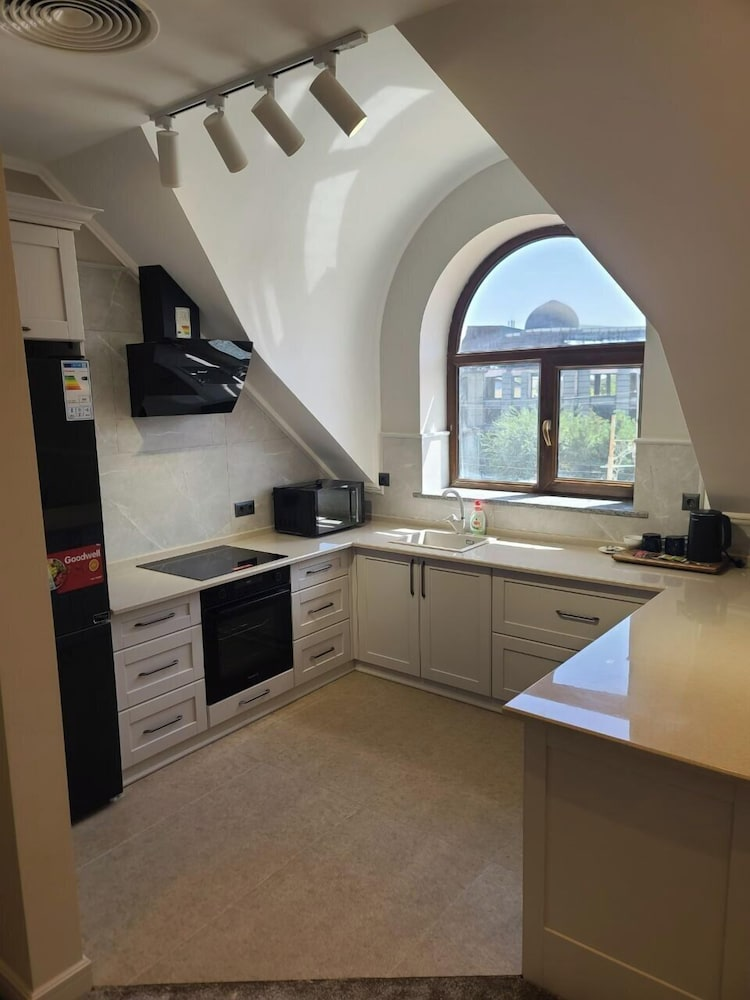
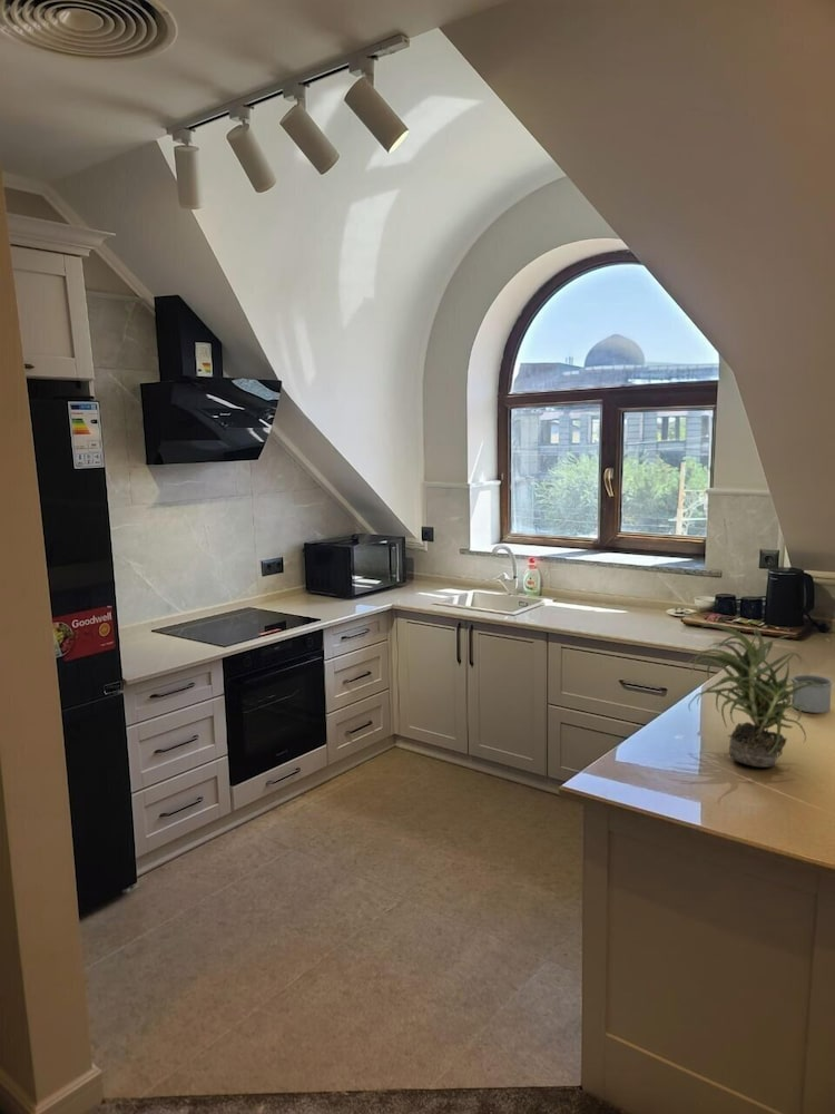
+ mug [780,674,834,714]
+ potted plant [684,623,825,769]
